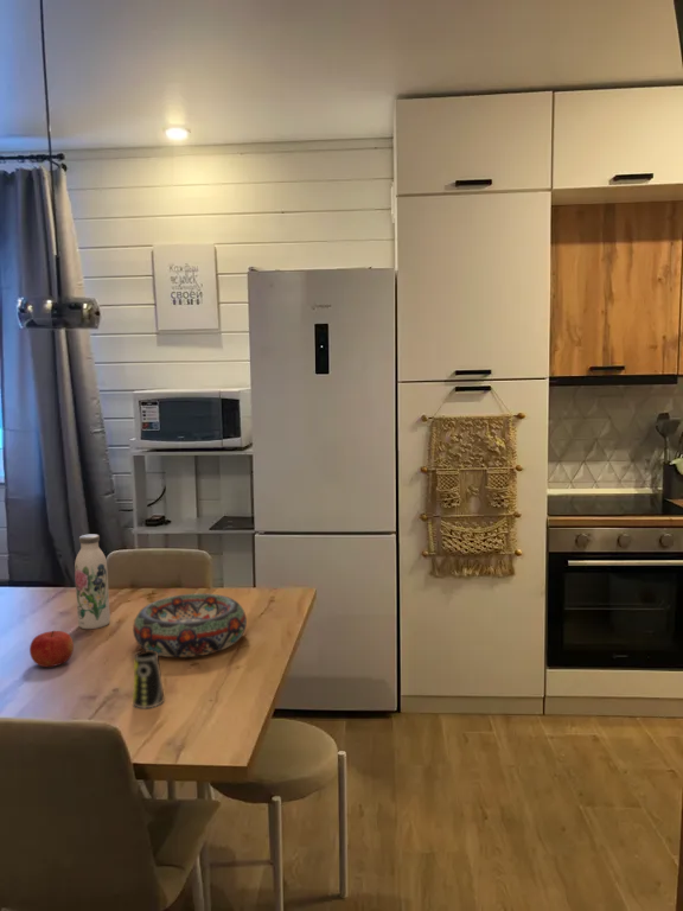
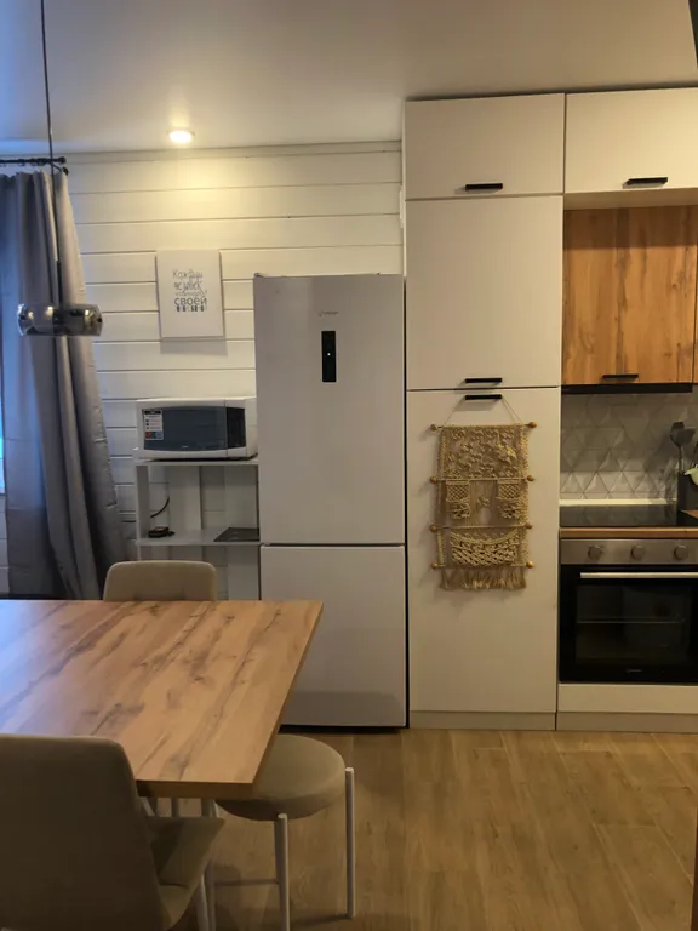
- cup [132,650,166,709]
- water bottle [74,533,111,630]
- decorative bowl [132,592,248,658]
- fruit [28,630,75,668]
